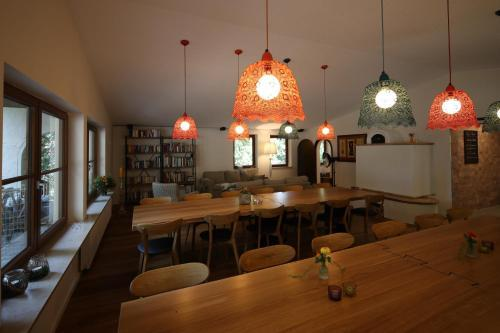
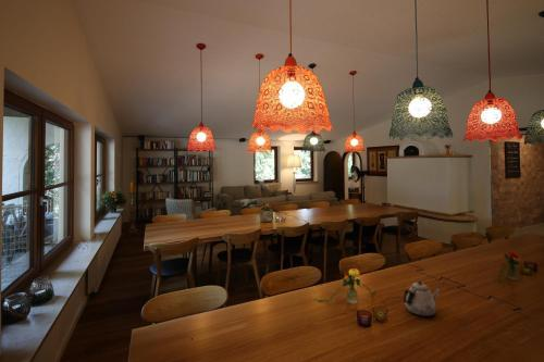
+ teapot [403,280,442,317]
